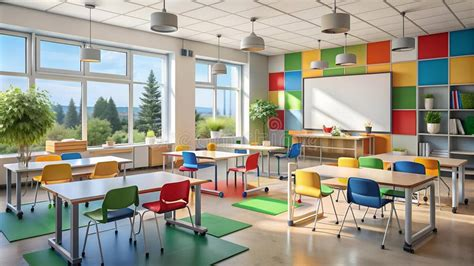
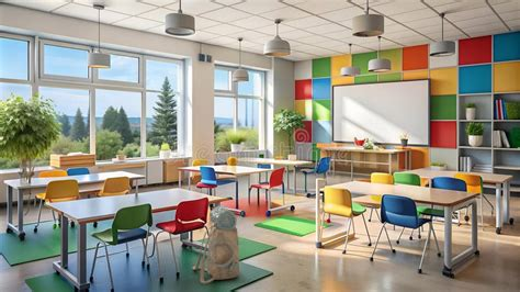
+ backpack [192,204,240,284]
